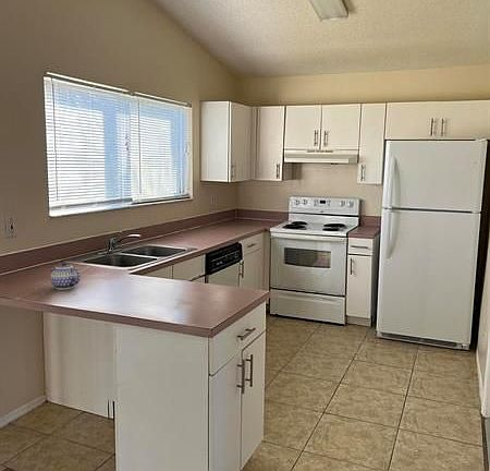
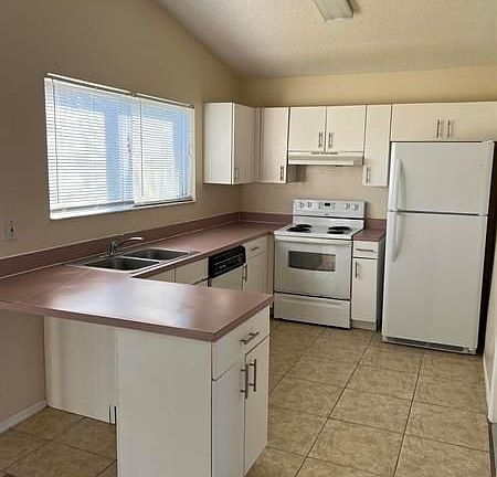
- teapot [49,262,82,291]
